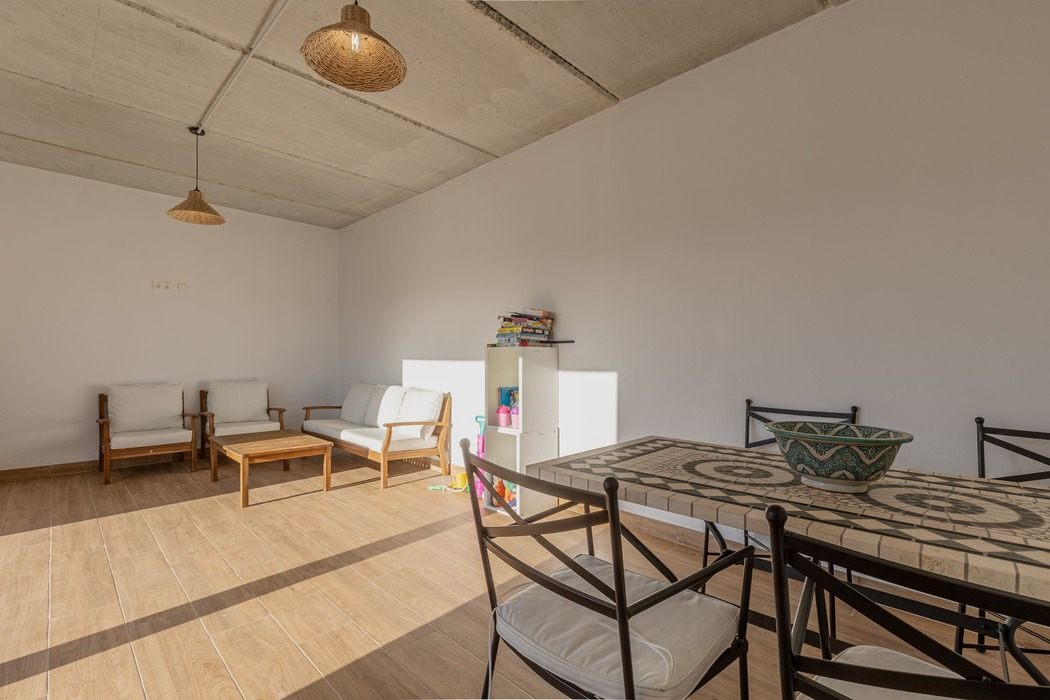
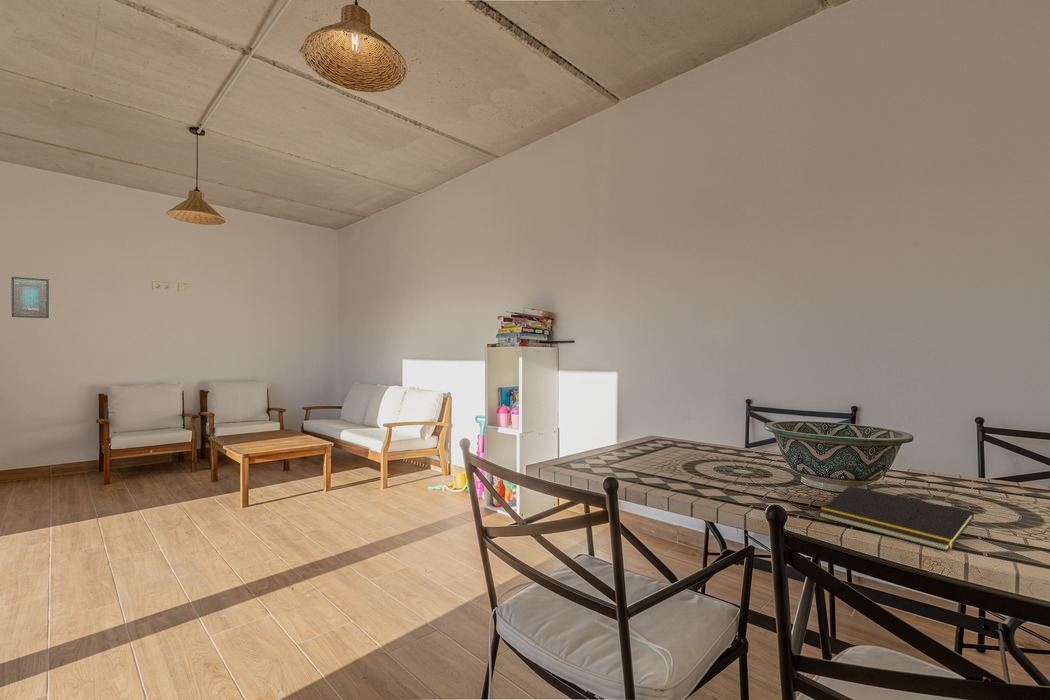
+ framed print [11,276,50,319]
+ notepad [817,485,975,552]
